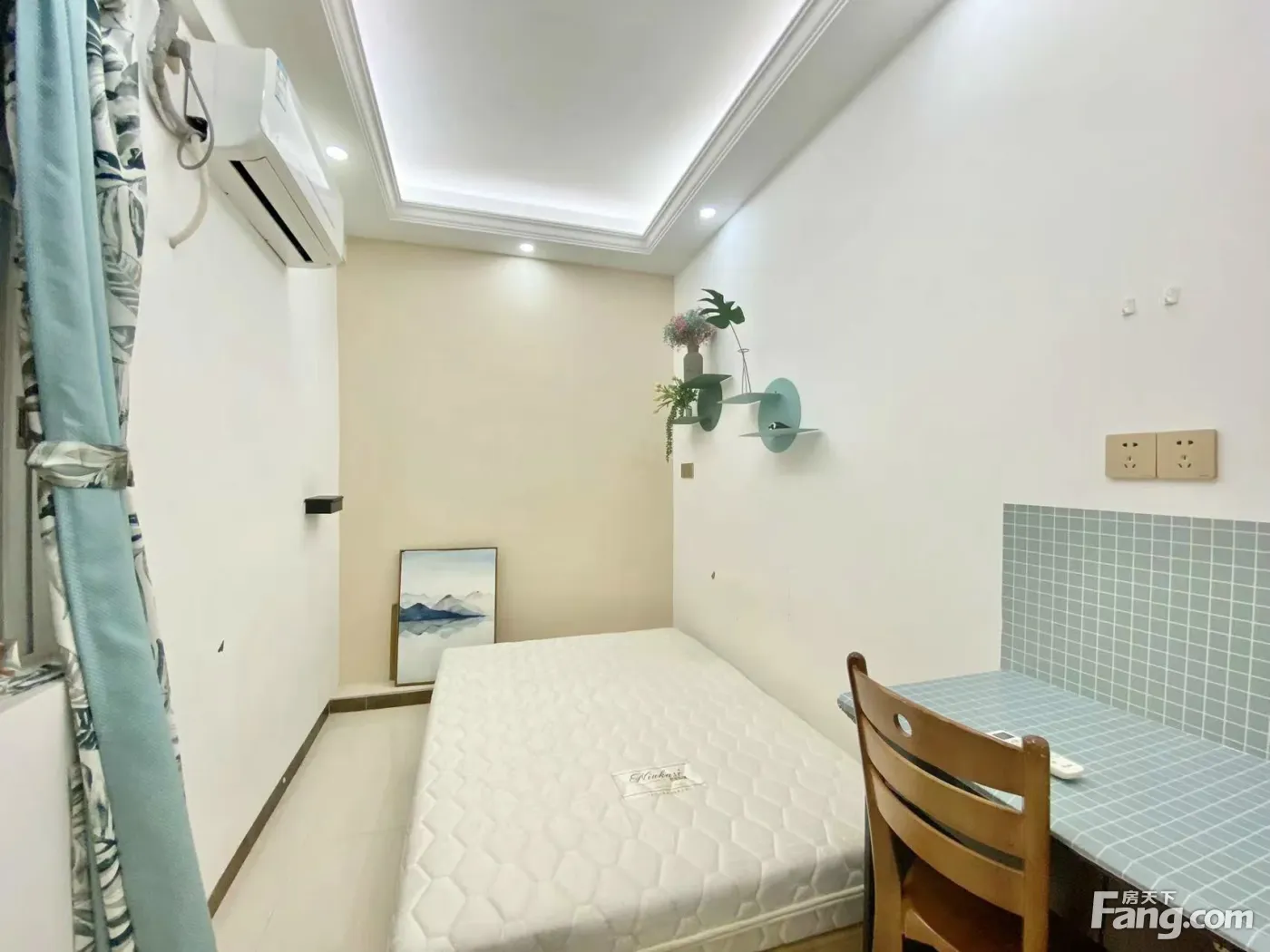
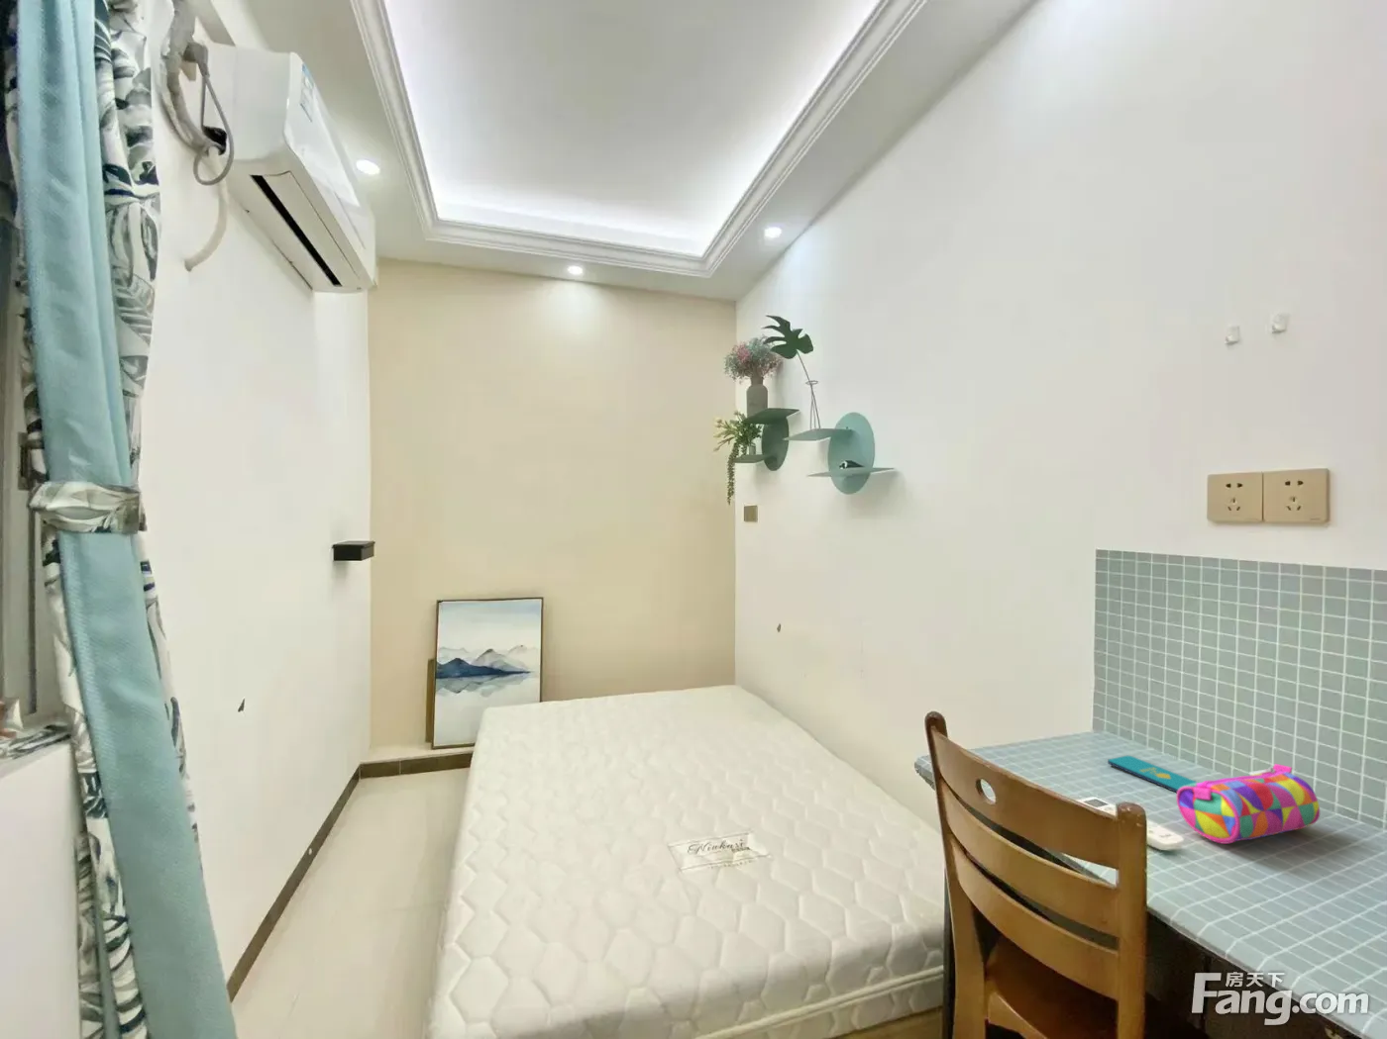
+ smartphone [1106,755,1199,793]
+ pencil case [1176,763,1320,845]
